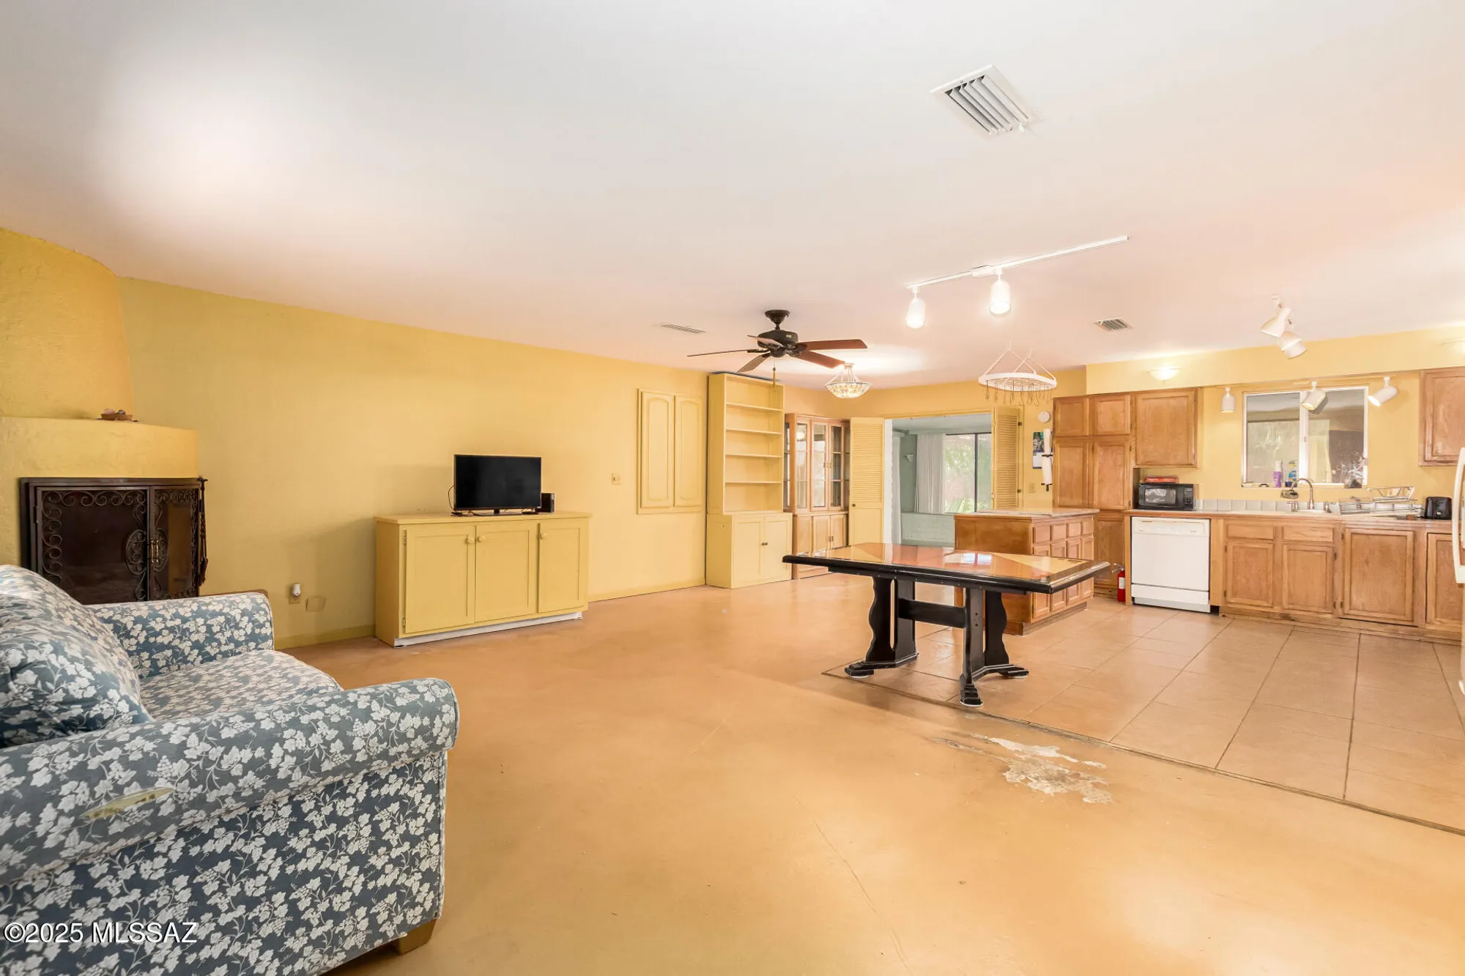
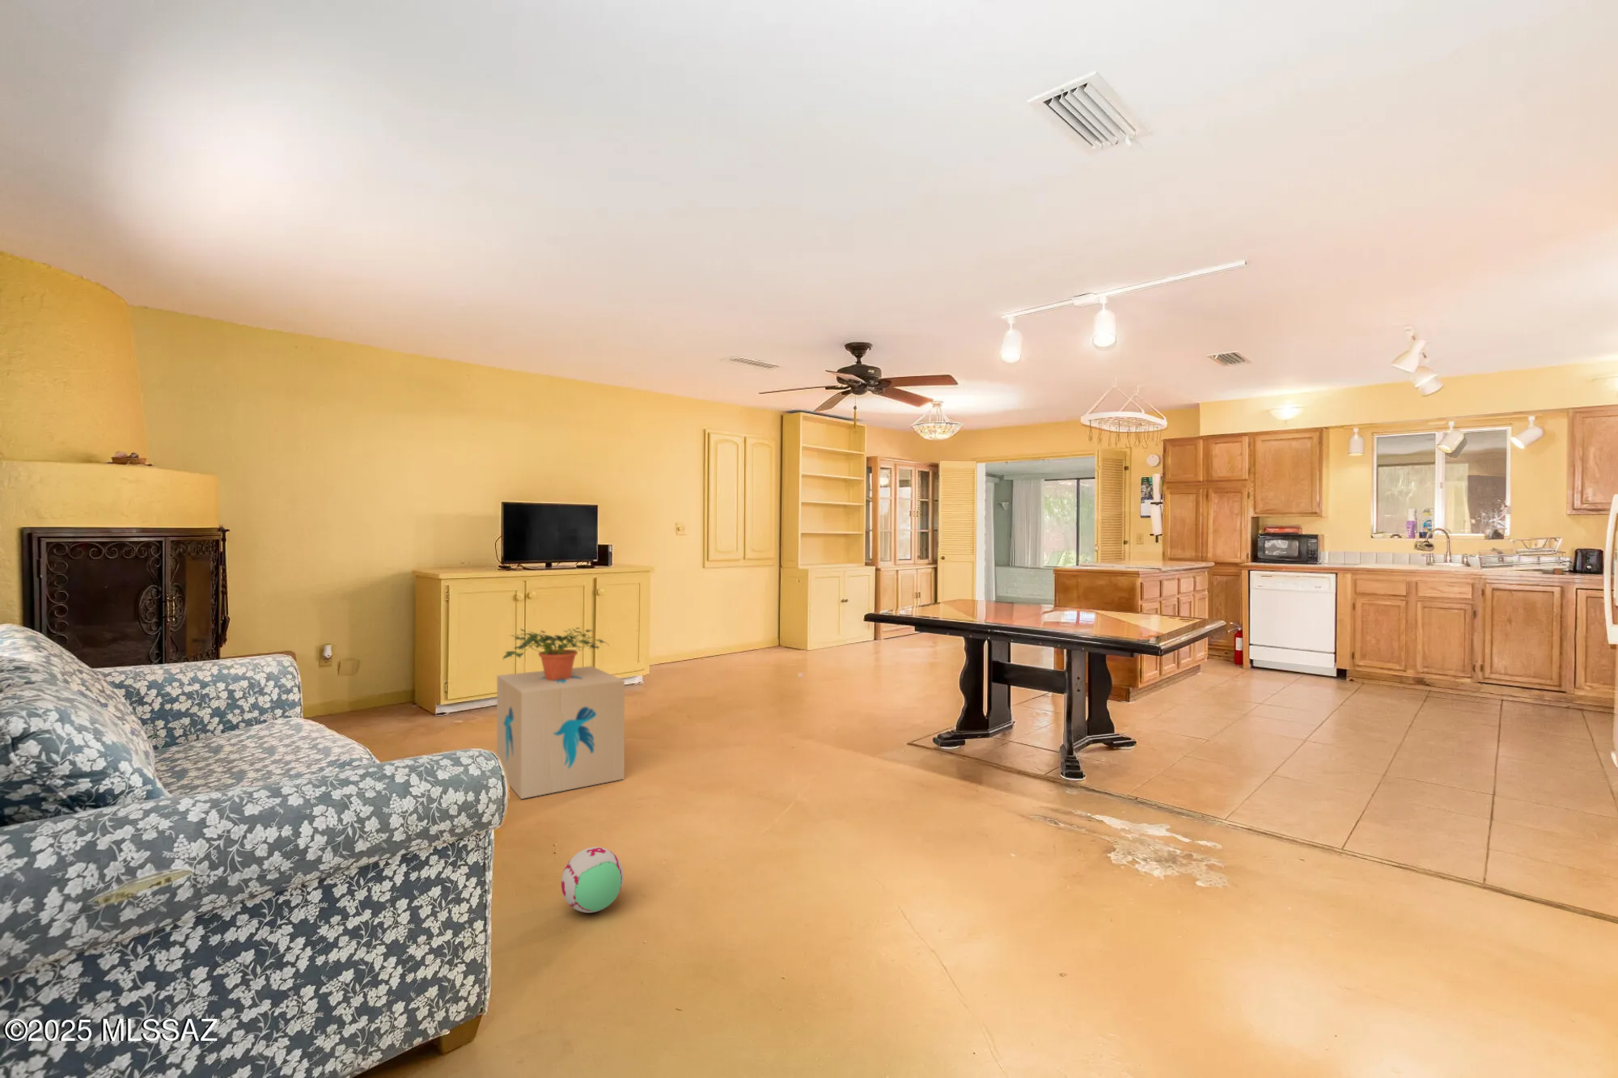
+ decorative ball [561,846,624,914]
+ potted plant [503,627,610,680]
+ cardboard box [496,665,626,800]
